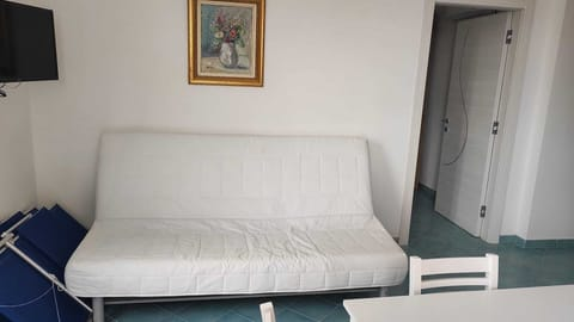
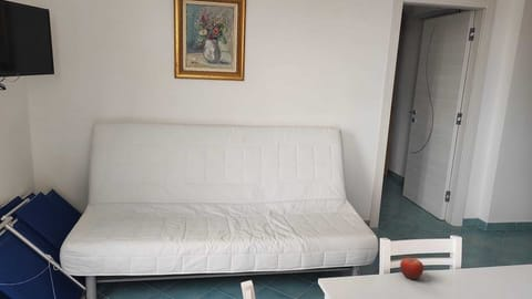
+ fruit [399,257,424,280]
